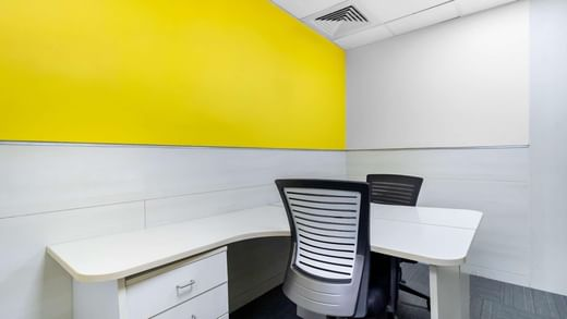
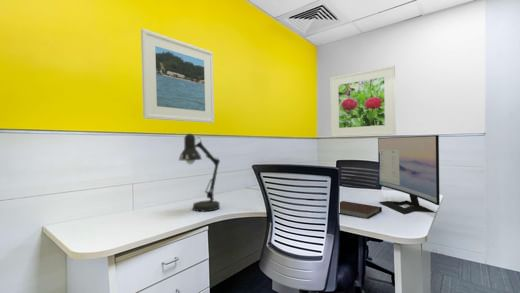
+ computer monitor [377,134,441,215]
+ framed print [329,65,397,138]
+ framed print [140,28,215,124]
+ notebook [339,200,383,220]
+ desk lamp [178,133,221,213]
